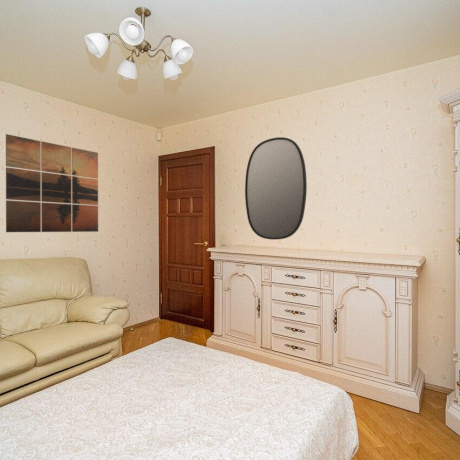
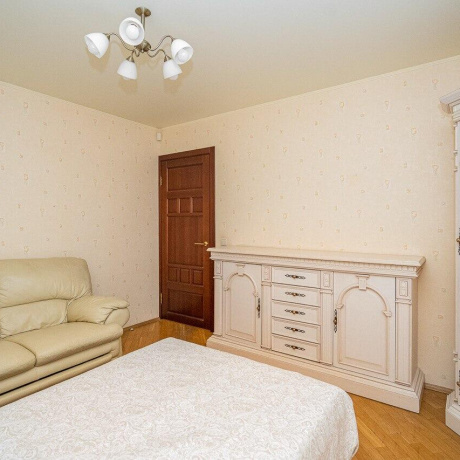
- wall art [5,133,99,233]
- home mirror [244,136,308,241]
